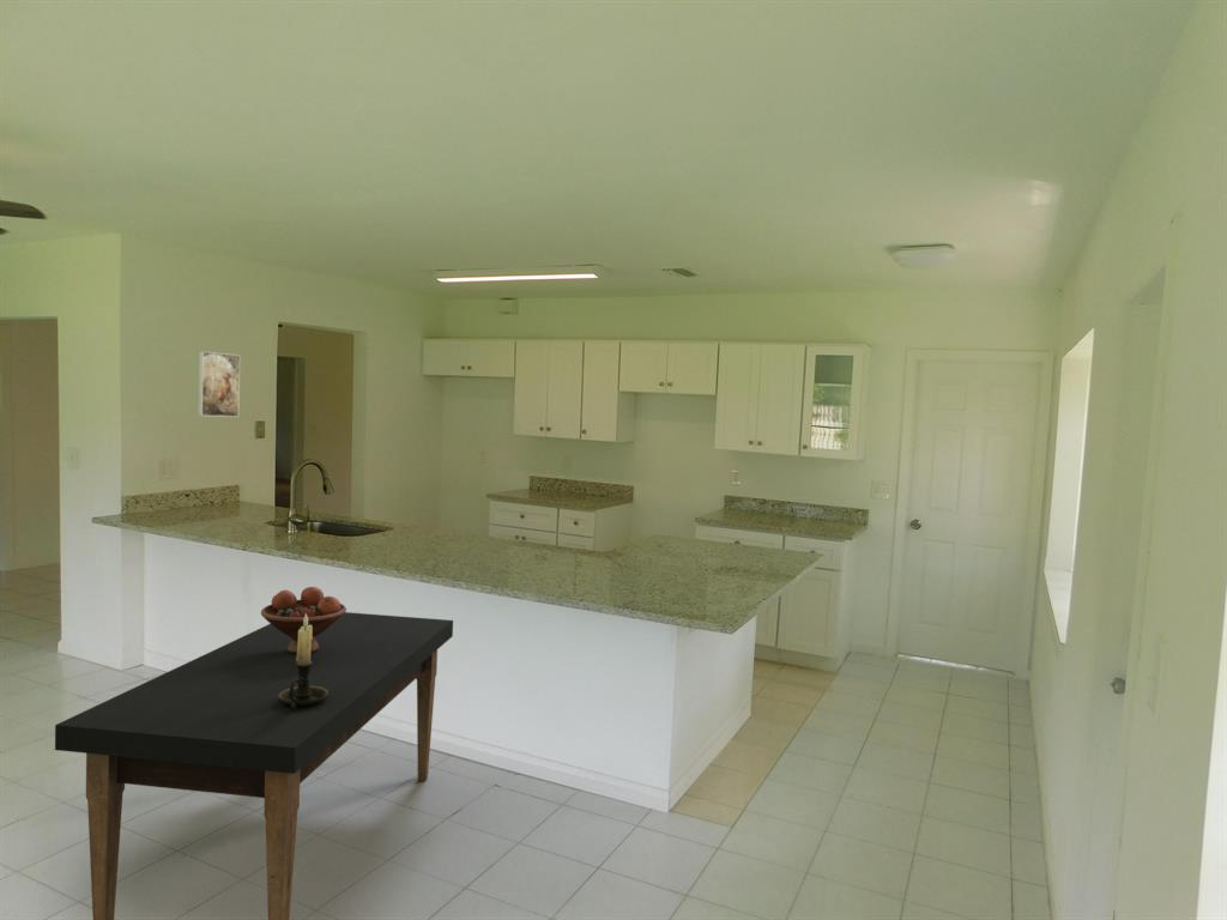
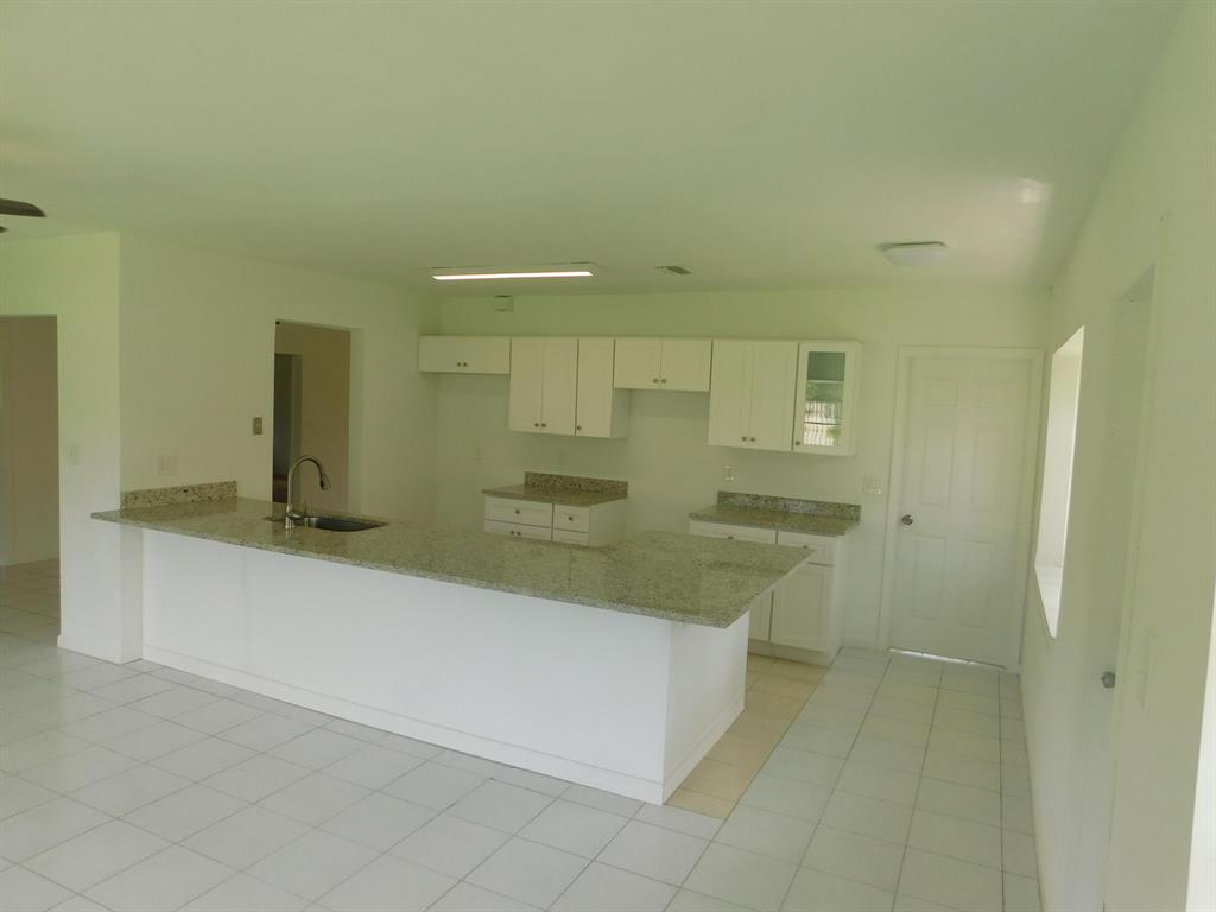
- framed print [197,350,241,418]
- dining table [54,611,454,920]
- candle holder [278,613,328,710]
- fruit bowl [260,586,347,654]
